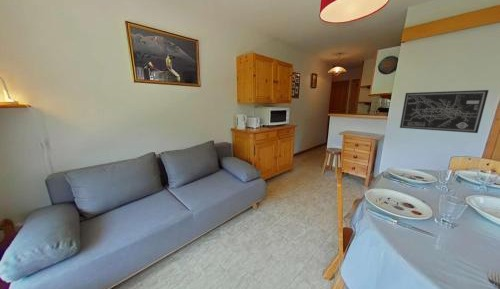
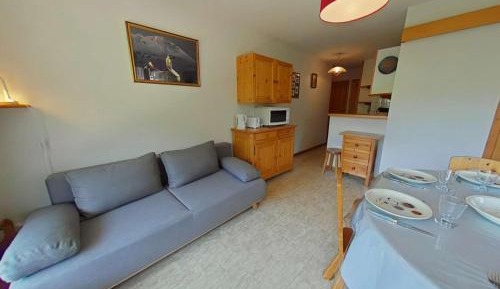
- wall art [399,89,490,134]
